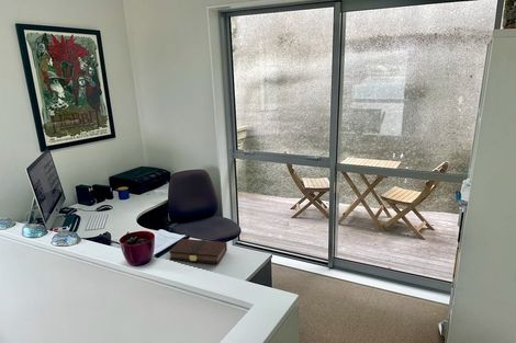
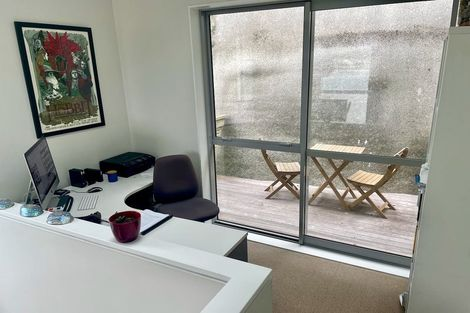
- book [168,238,228,265]
